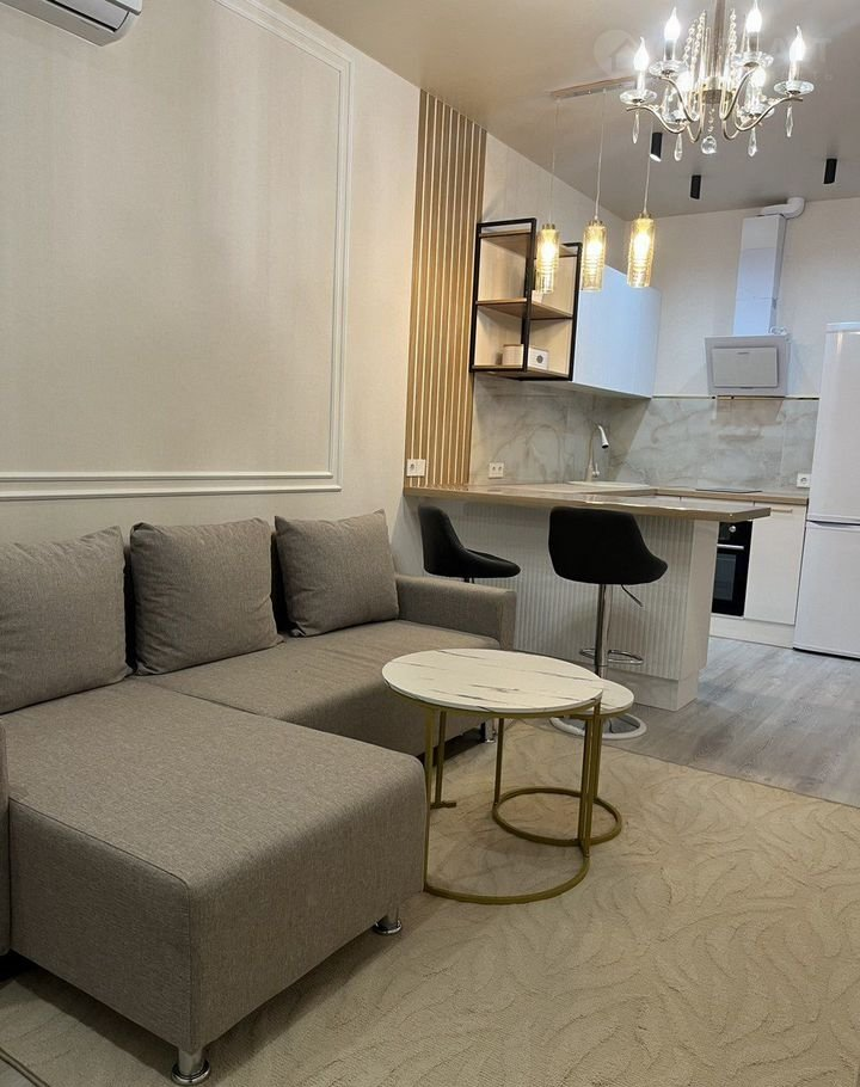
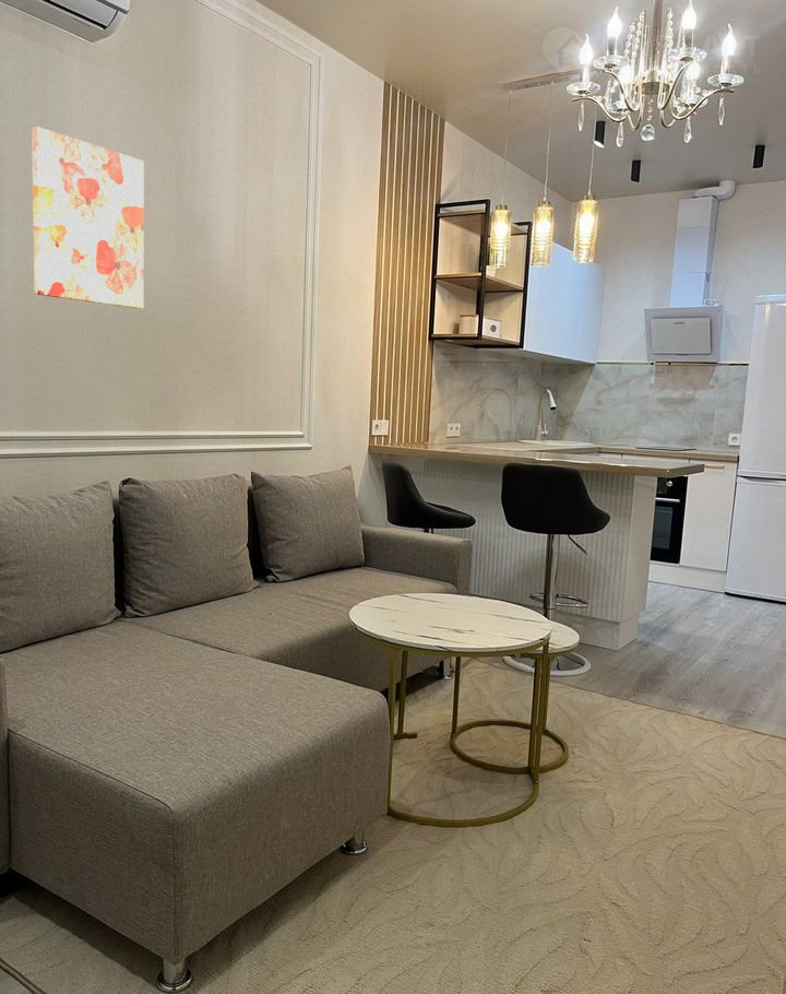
+ wall art [31,126,145,309]
